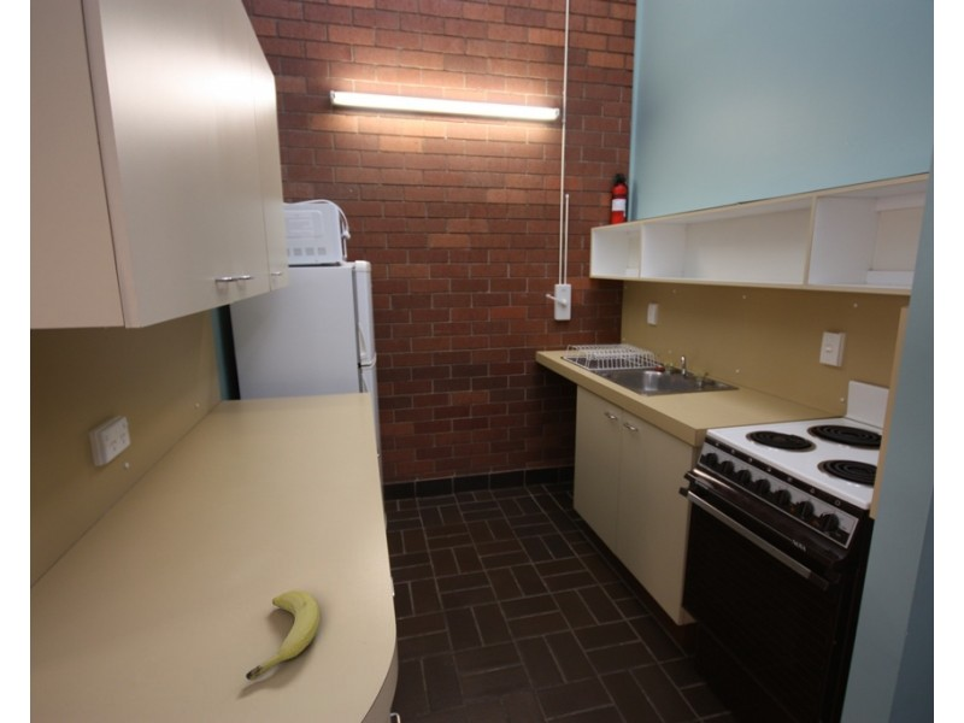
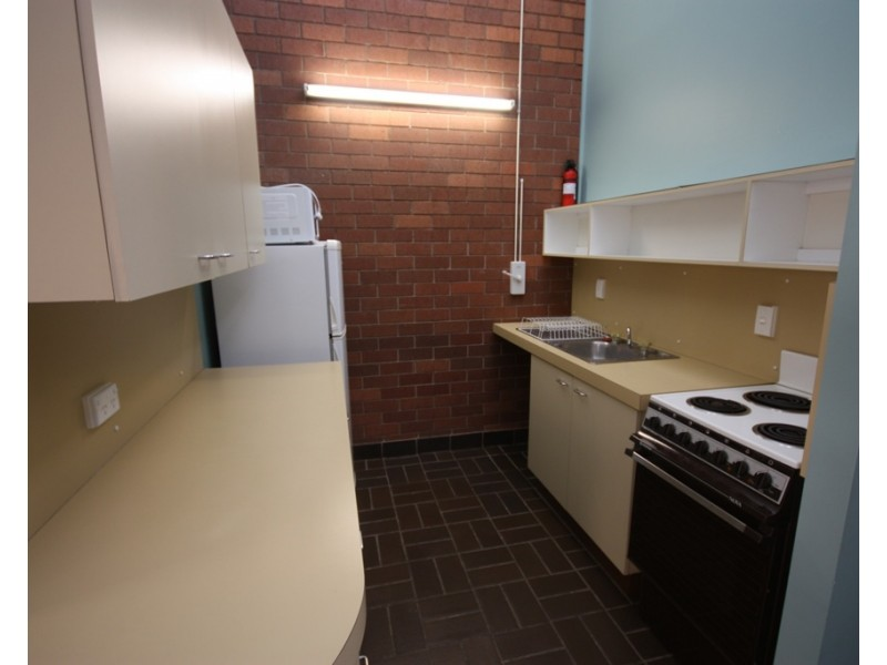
- fruit [245,589,321,681]
